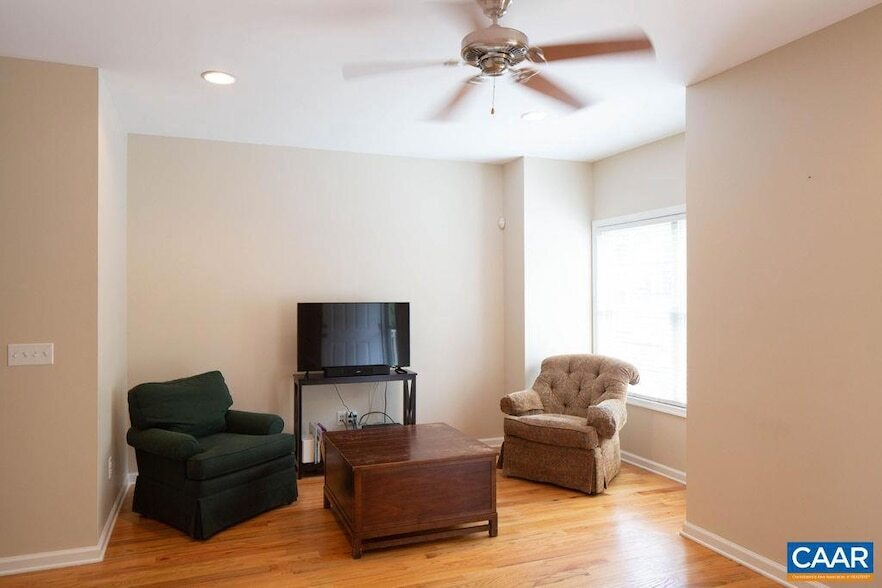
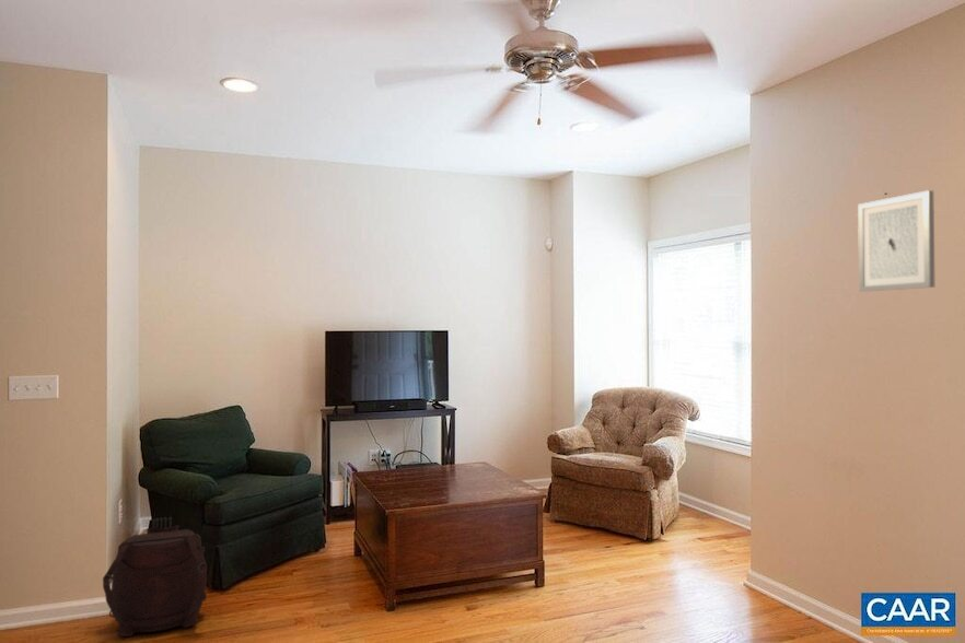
+ wall art [857,189,935,293]
+ backpack [102,516,208,638]
